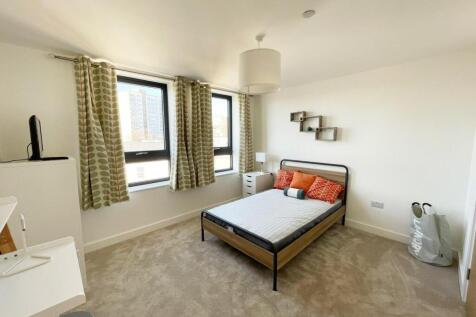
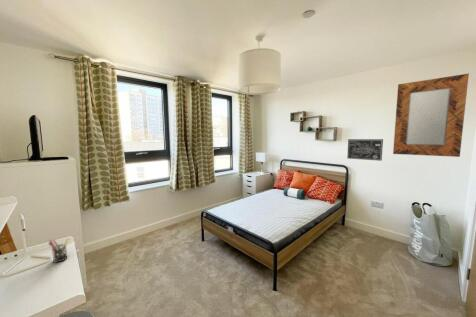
+ home mirror [392,73,470,158]
+ pen holder [47,237,69,264]
+ wall art [346,138,384,162]
